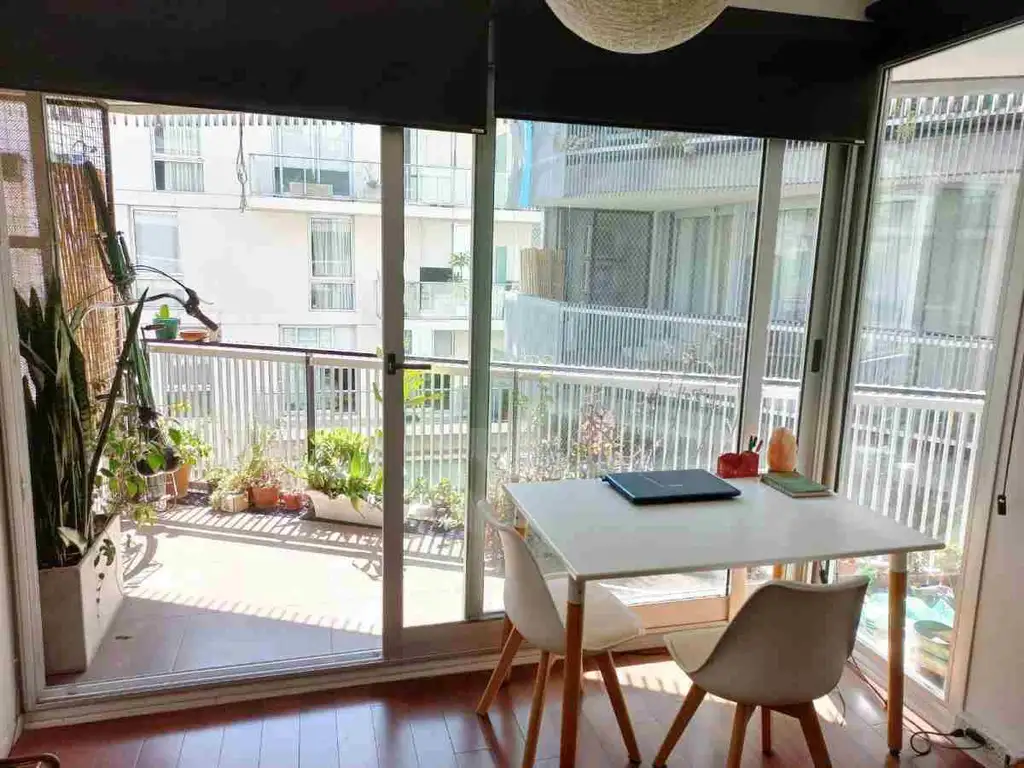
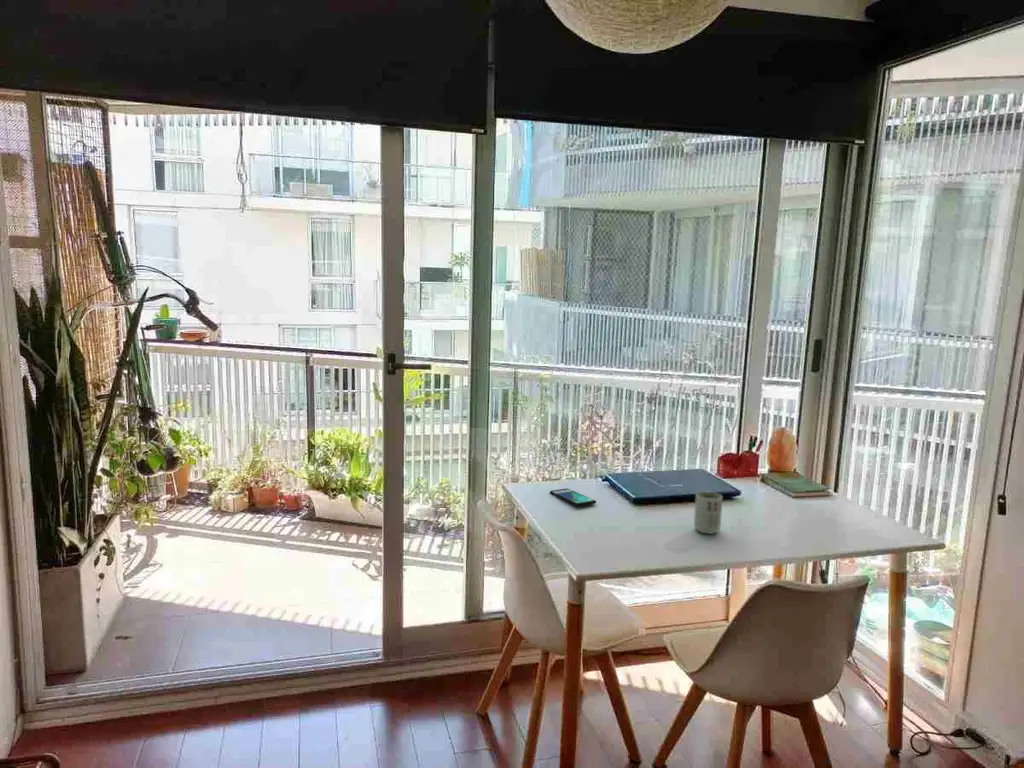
+ smartphone [549,488,597,507]
+ cup [693,491,723,535]
